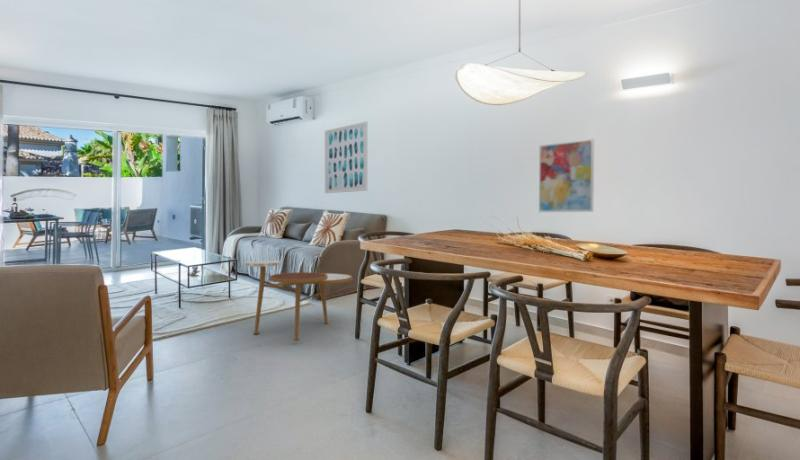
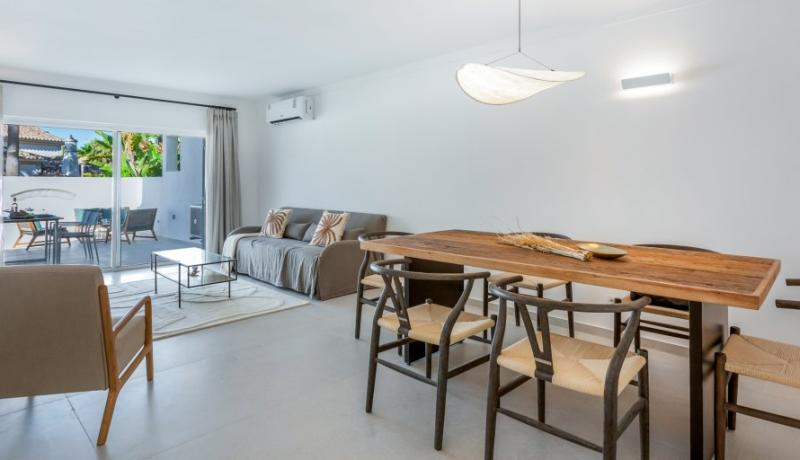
- wall art [538,138,595,213]
- wall art [324,120,369,194]
- side table [243,259,353,342]
